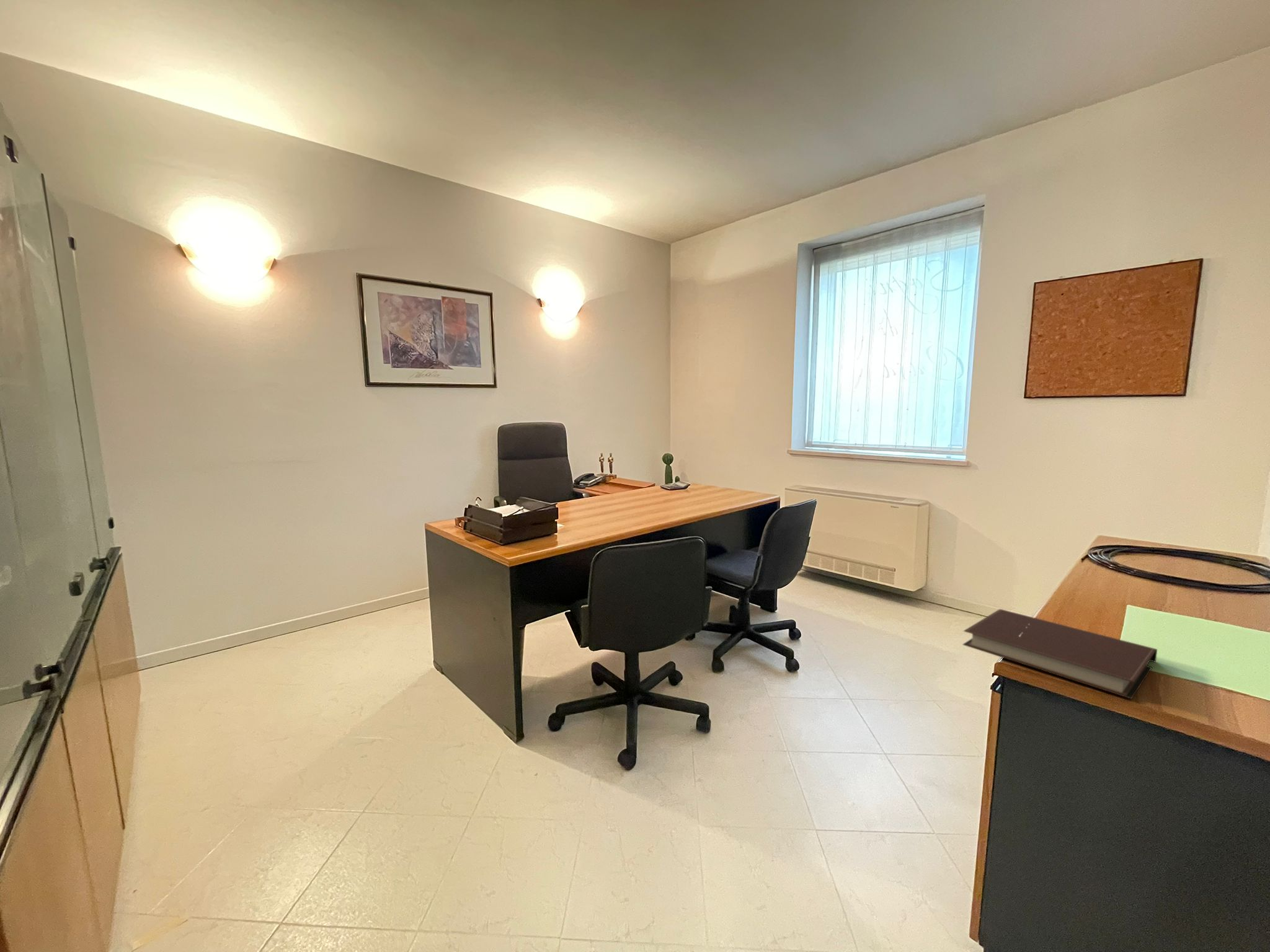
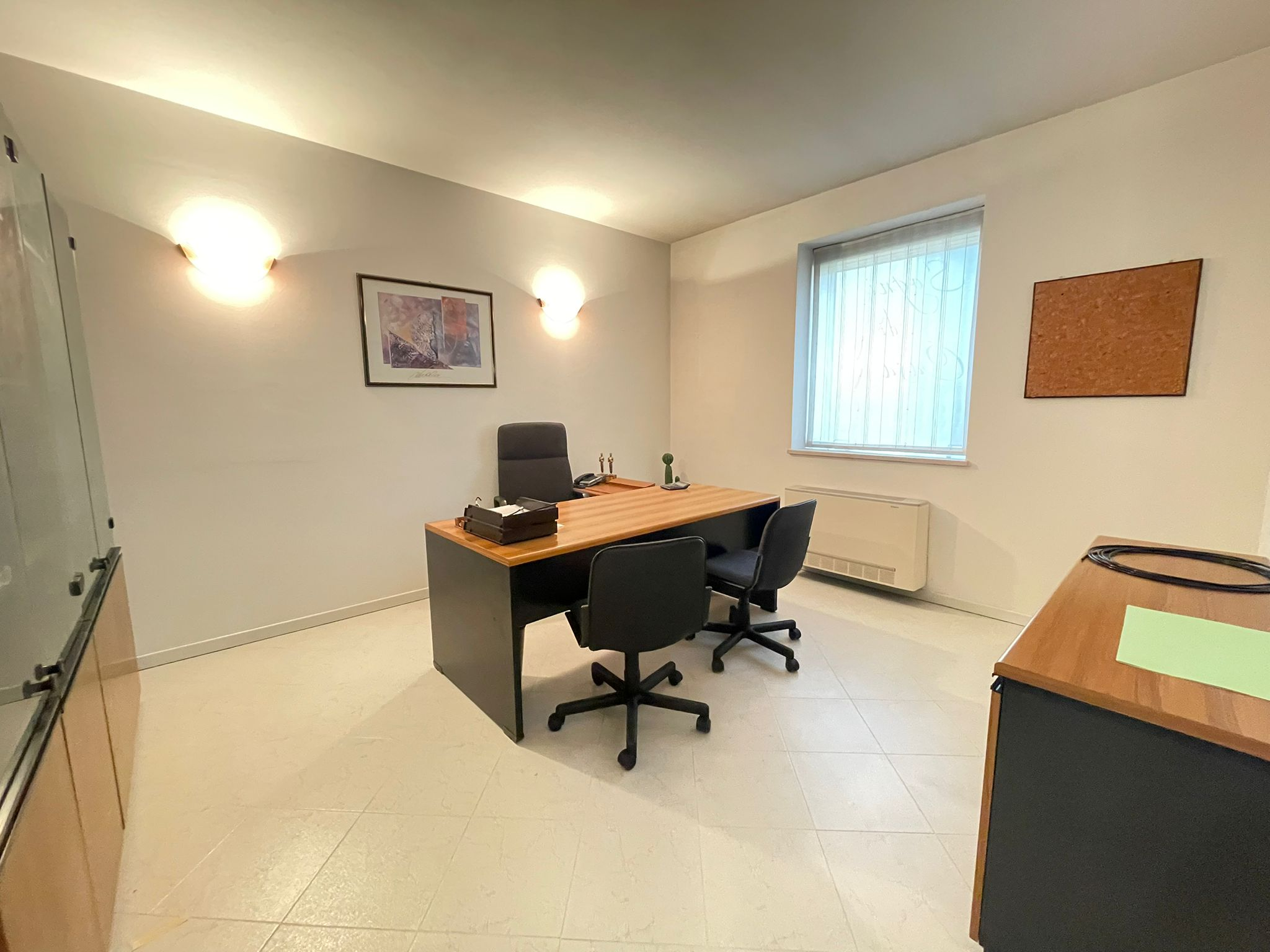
- notebook [962,609,1158,700]
